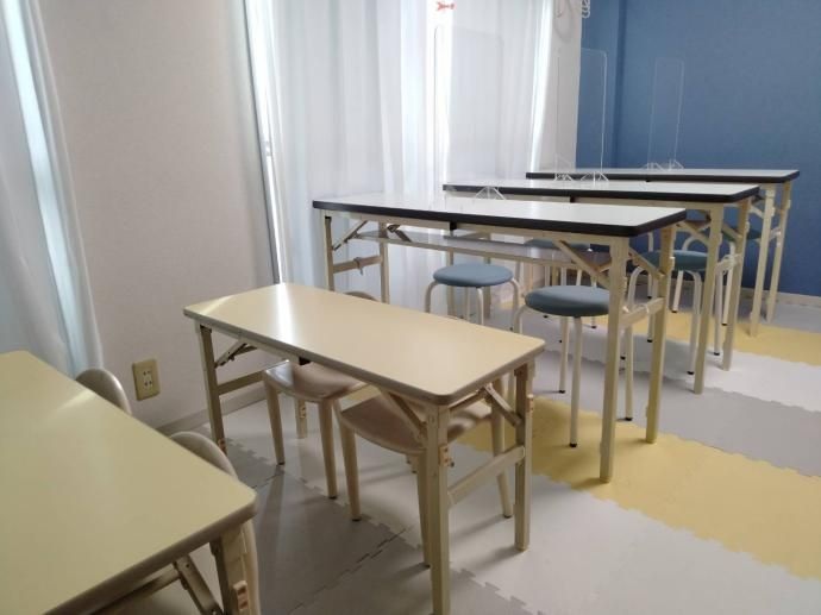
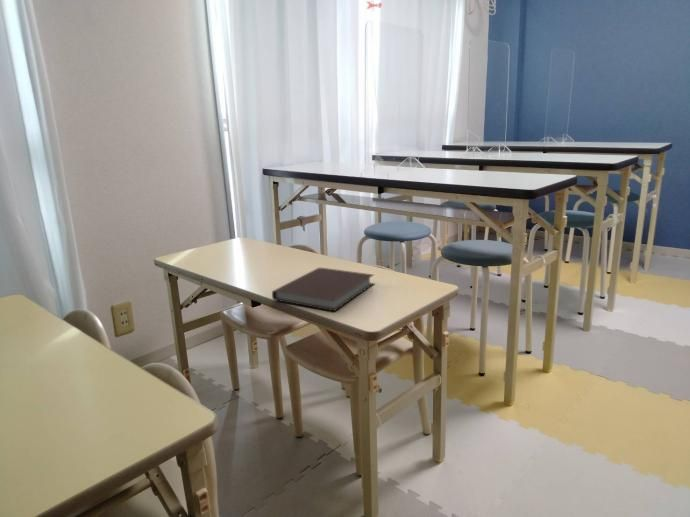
+ notebook [271,267,375,312]
